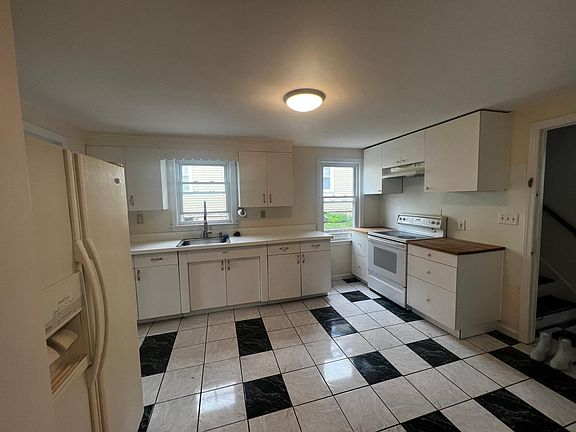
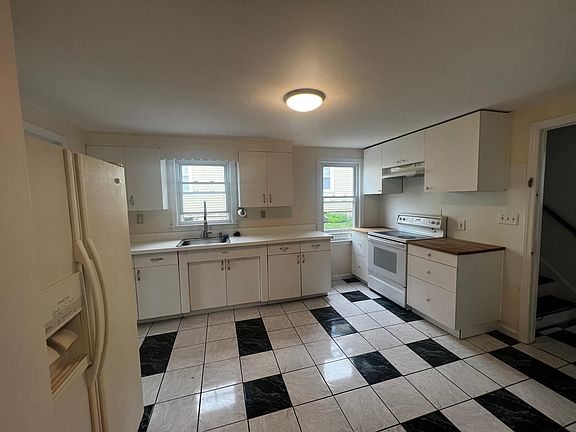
- boots [529,330,574,371]
